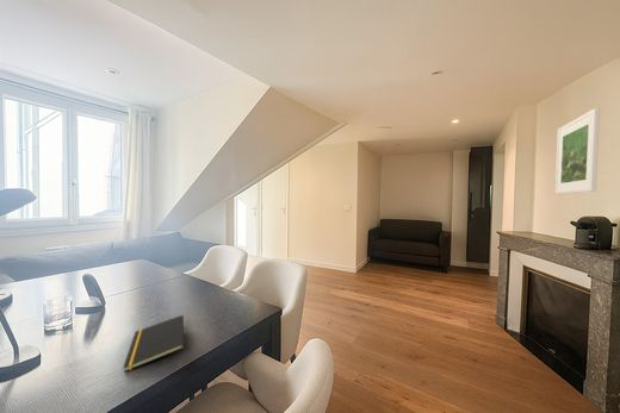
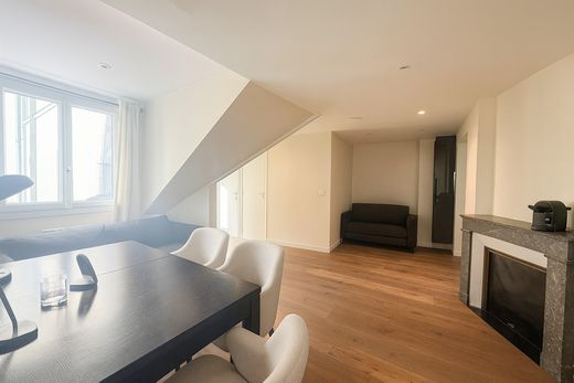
- notepad [122,314,185,373]
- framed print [554,107,601,195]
